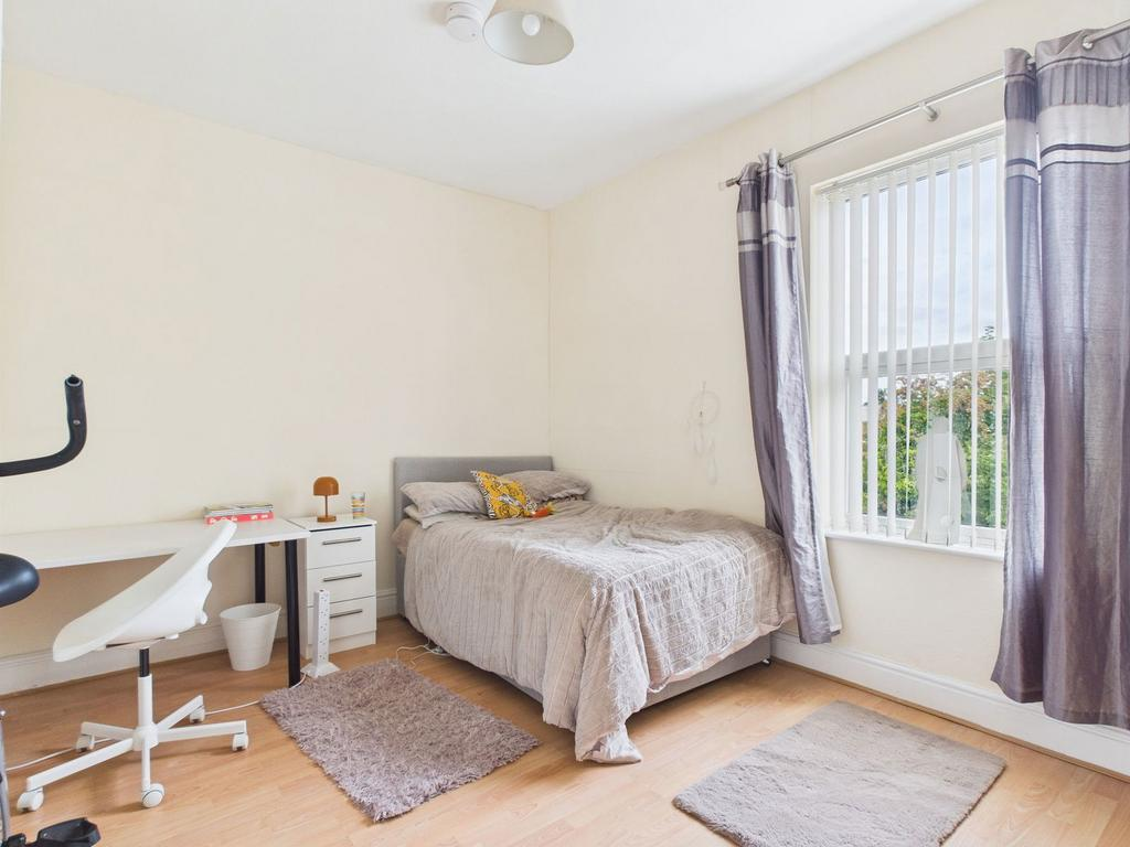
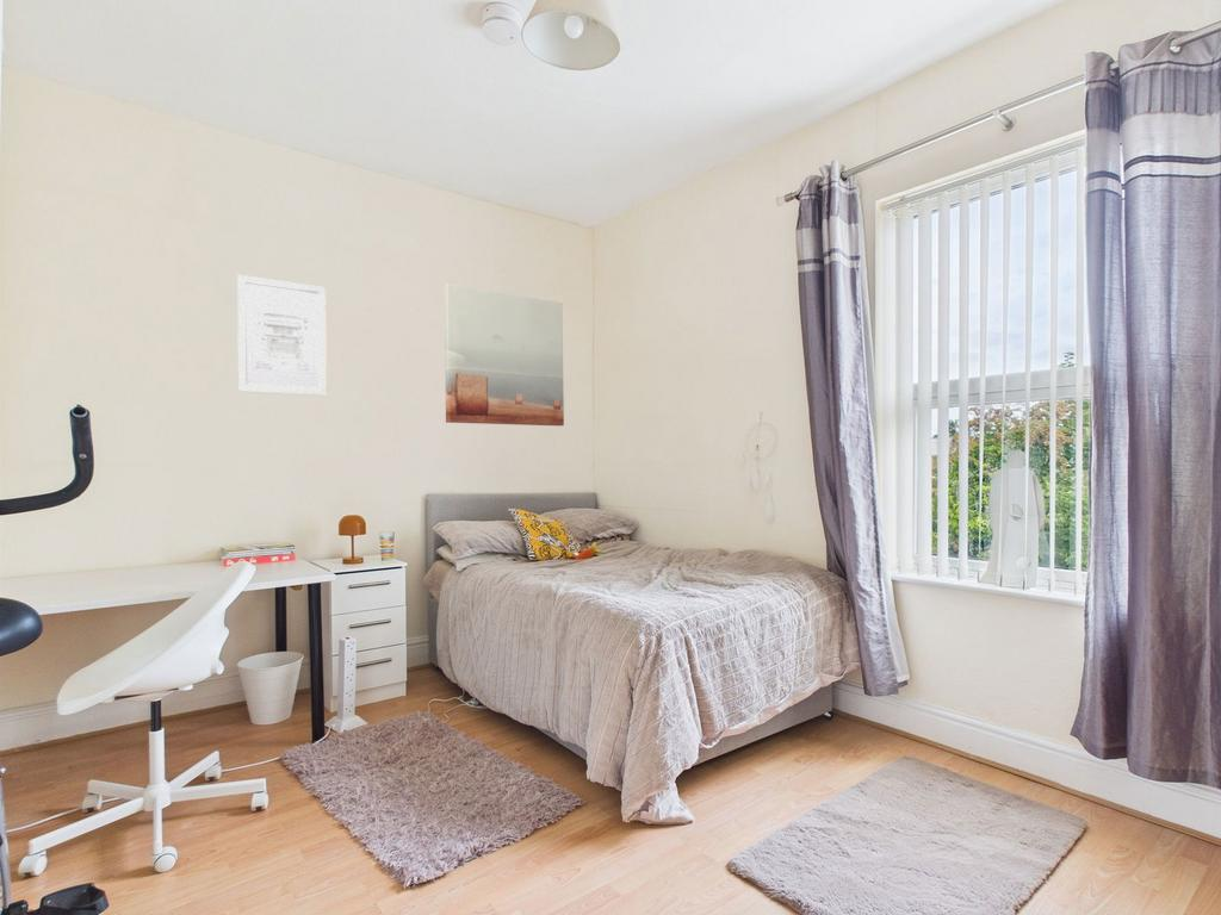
+ wall art [444,282,565,427]
+ wall art [236,274,328,397]
